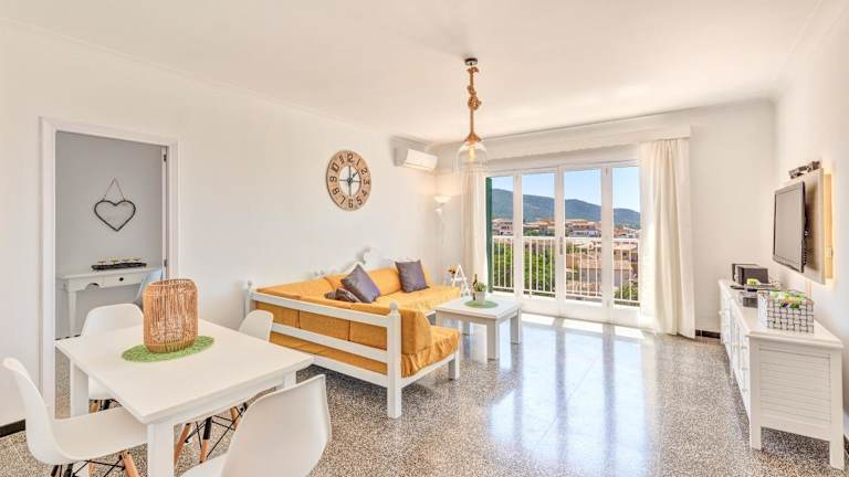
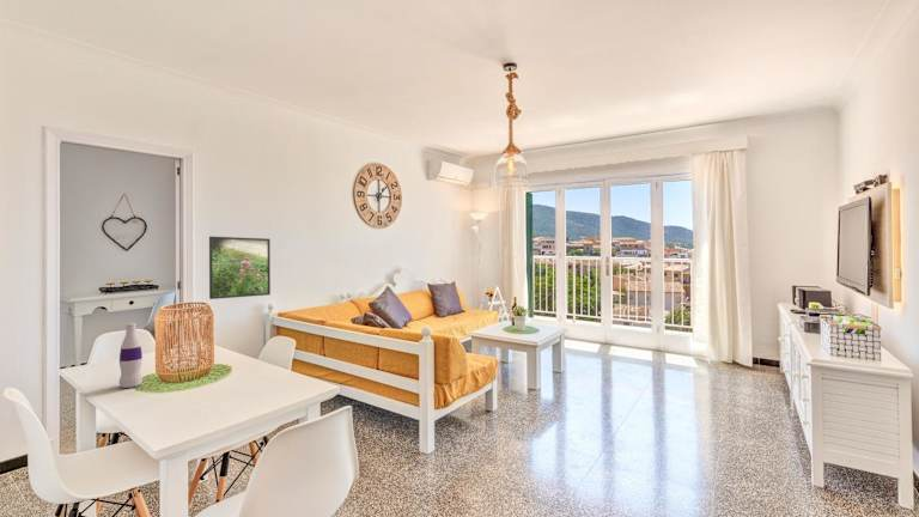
+ bottle [118,322,144,389]
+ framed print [208,236,272,300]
